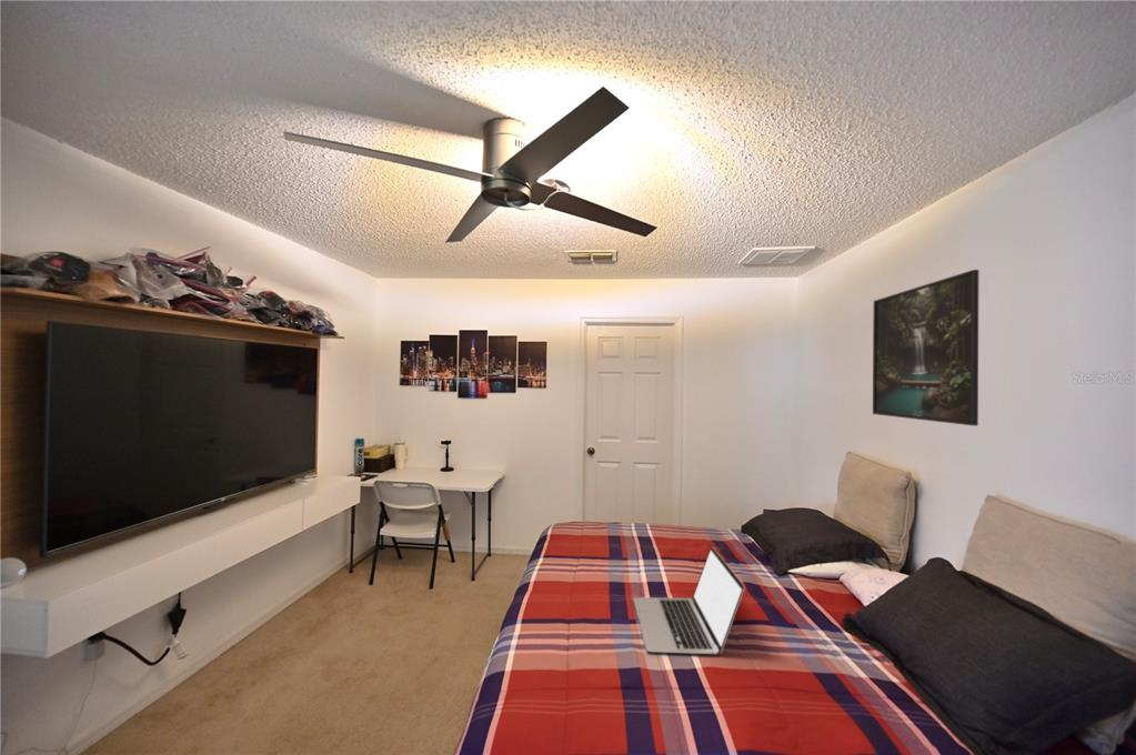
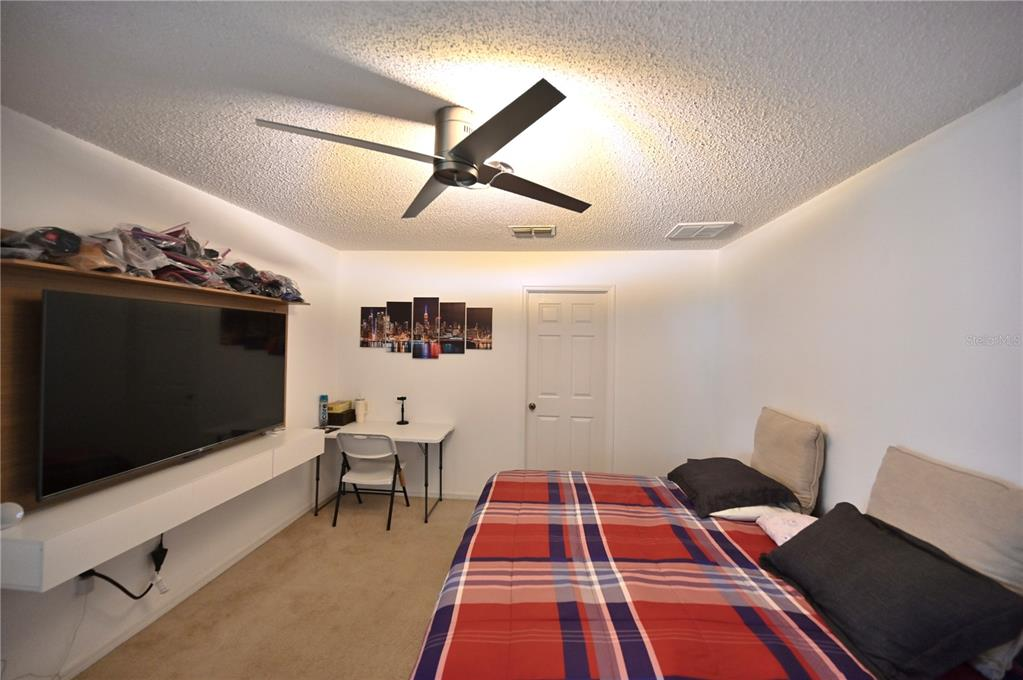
- laptop [632,546,745,655]
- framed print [872,269,979,427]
